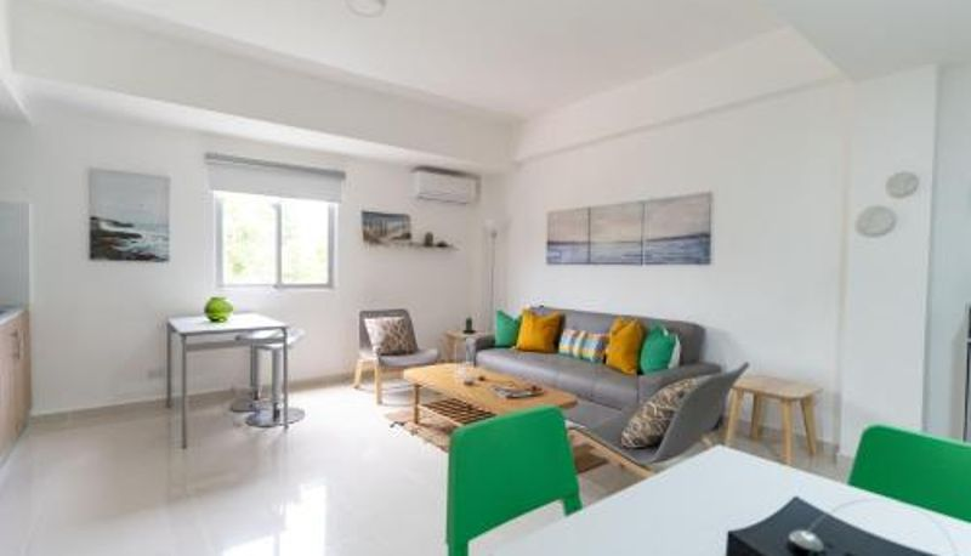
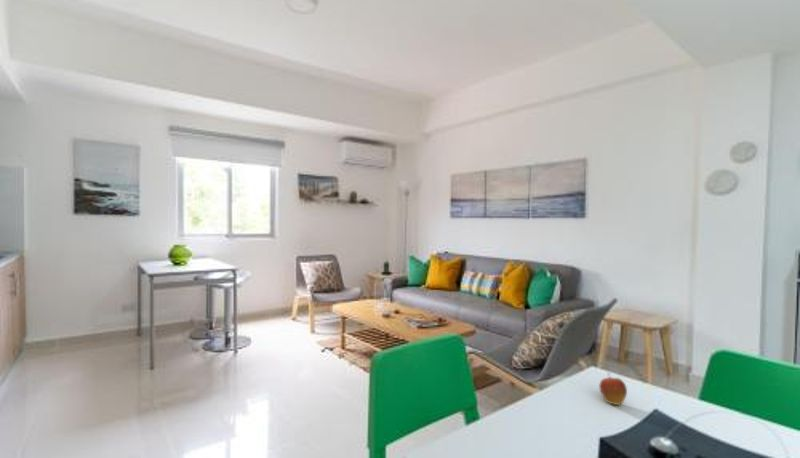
+ fruit [598,371,628,406]
